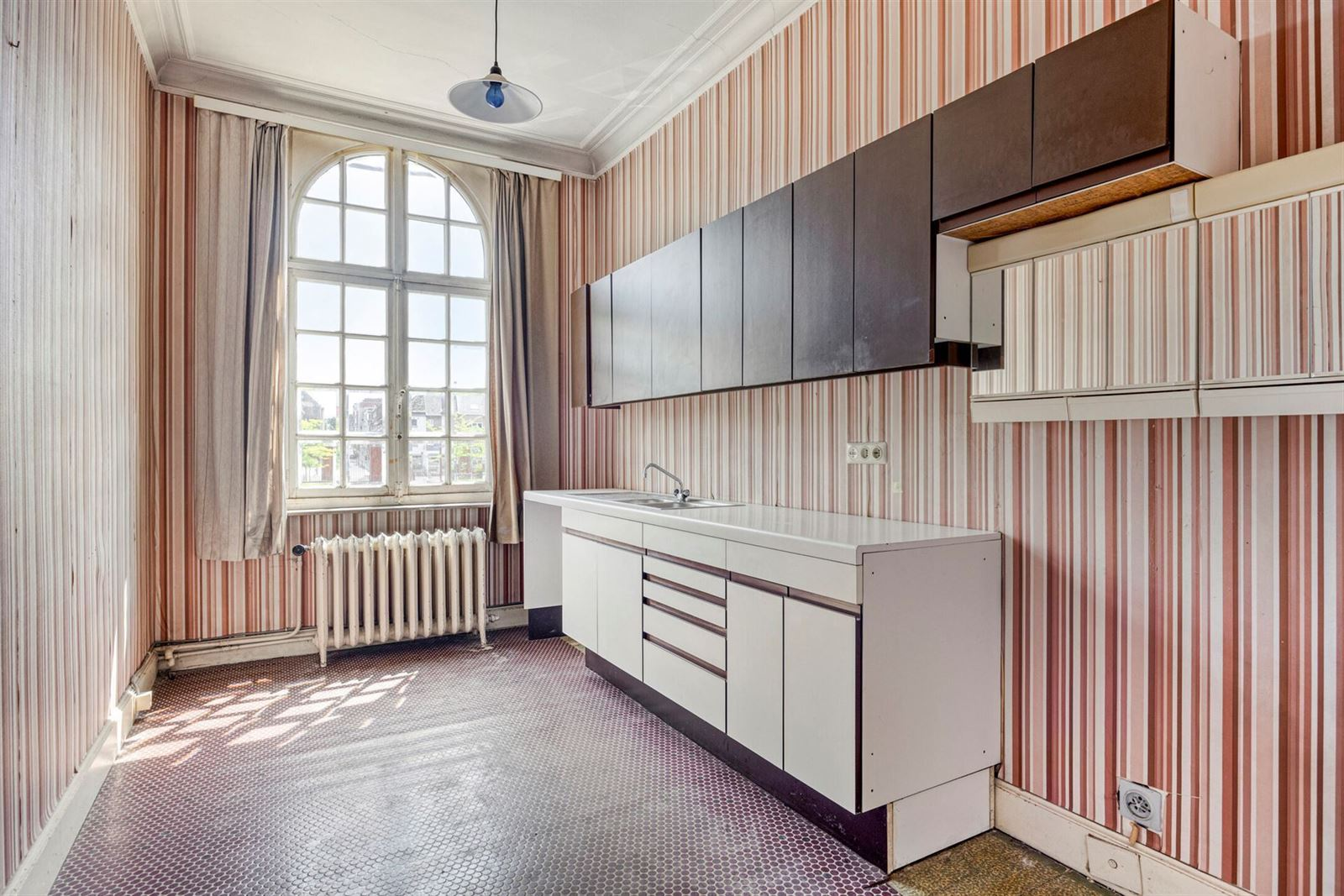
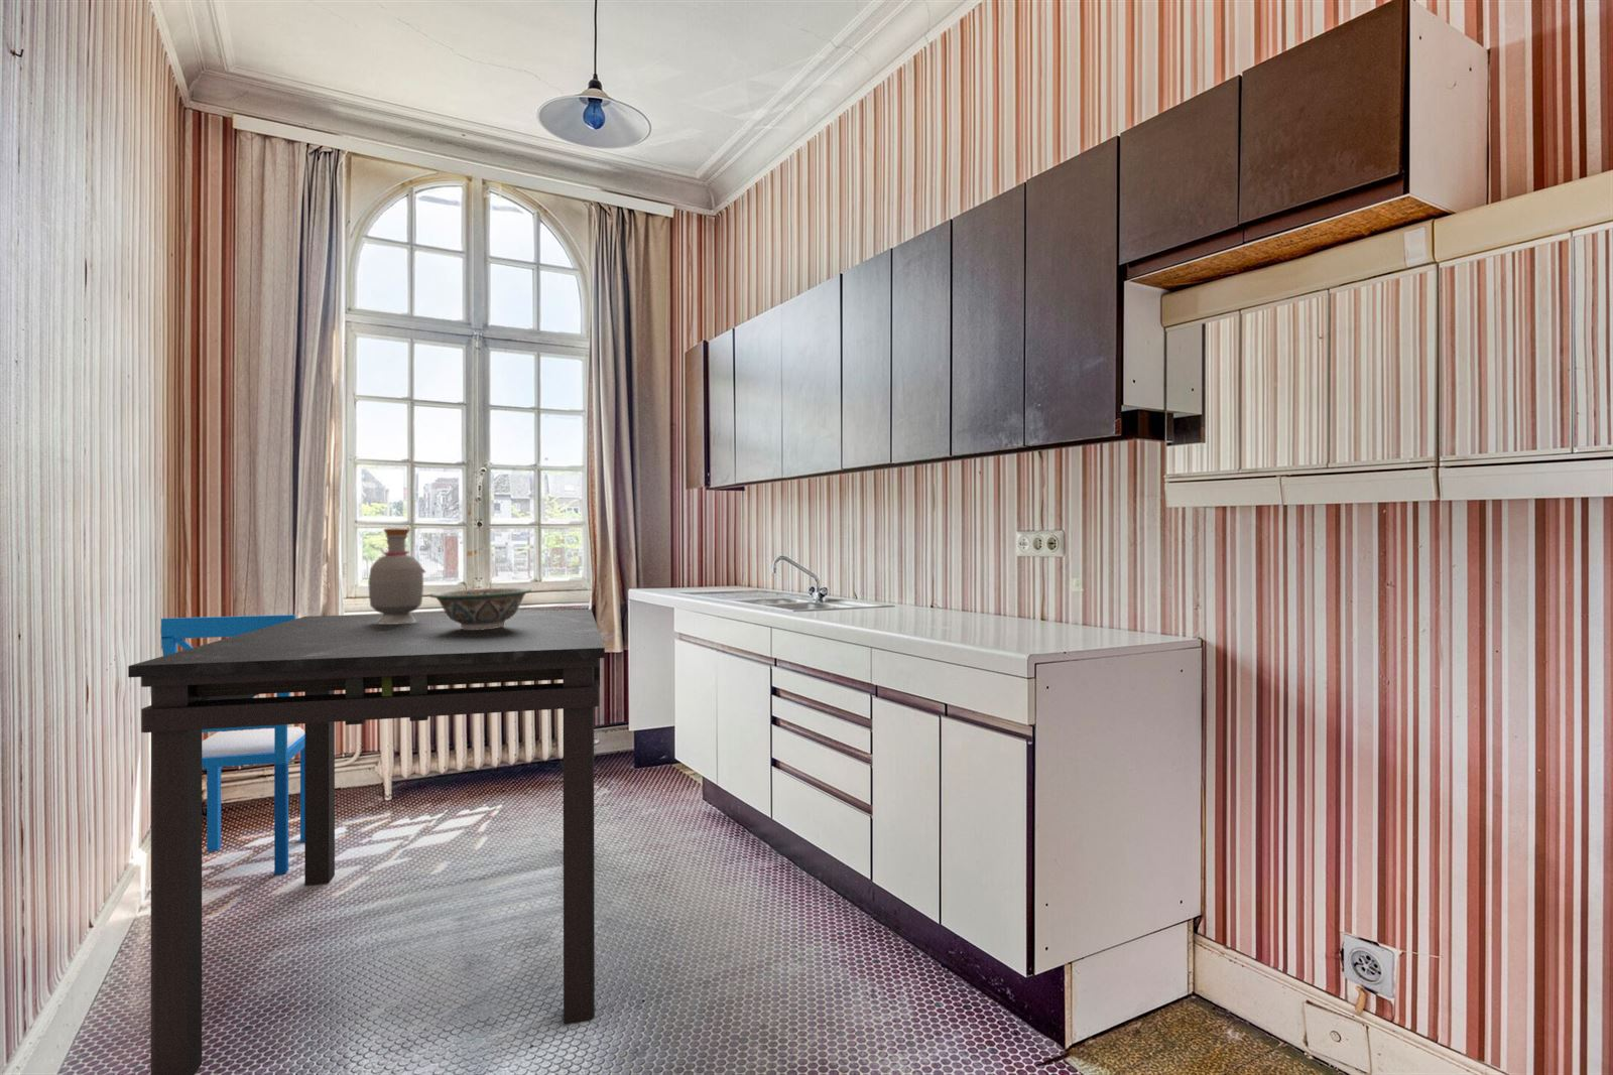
+ dining table [127,608,606,1075]
+ bottle [367,527,426,624]
+ decorative bowl [430,587,533,630]
+ dining chair [161,613,305,876]
